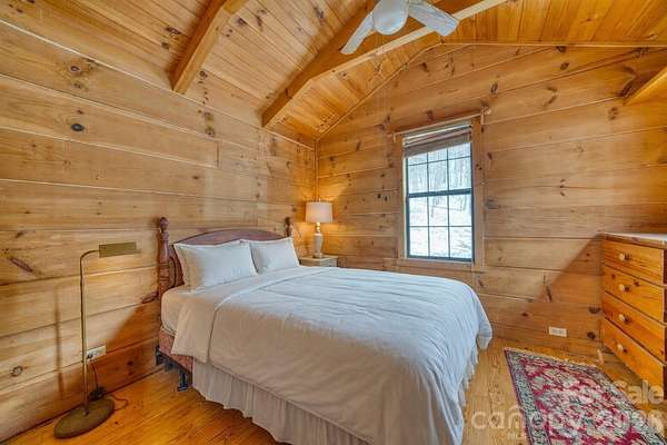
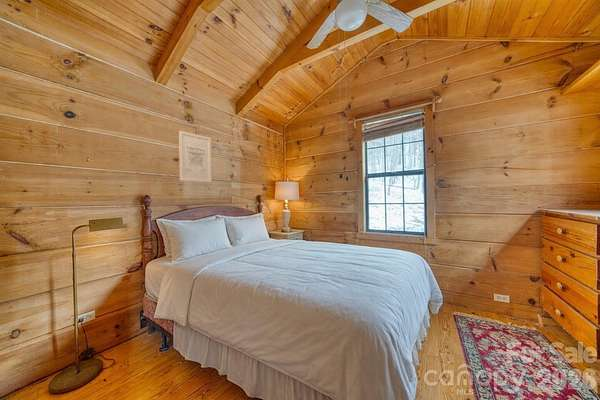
+ wall art [178,130,213,183]
